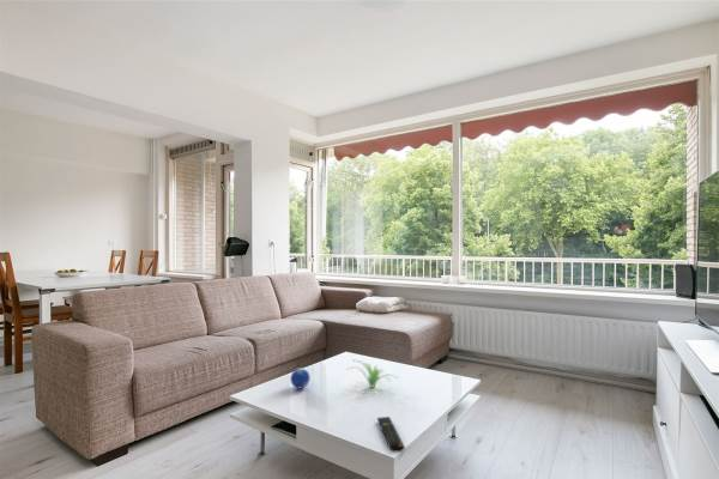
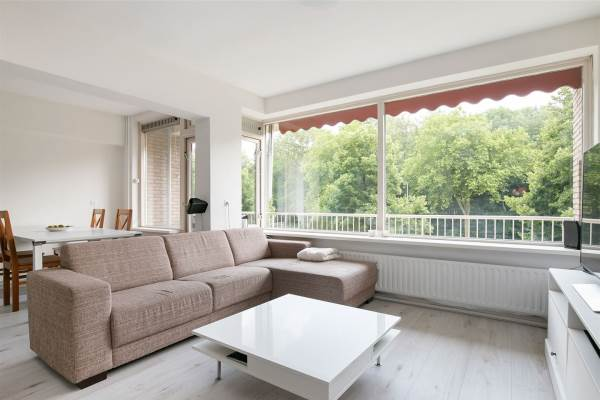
- plant [346,359,400,389]
- remote control [376,416,406,453]
- decorative orb [289,368,312,390]
